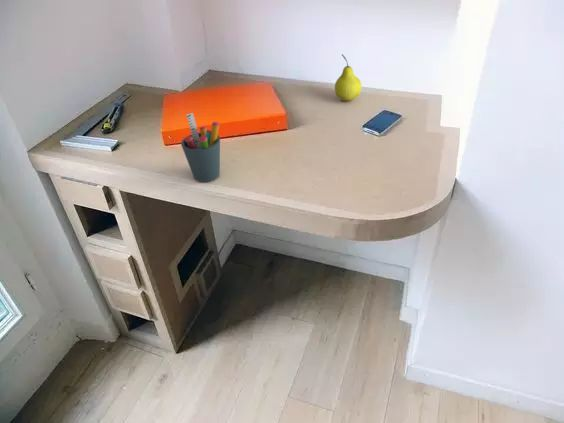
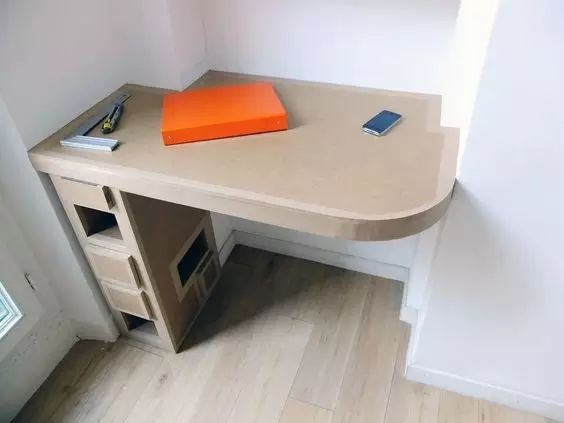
- pen holder [180,112,221,183]
- fruit [334,53,363,103]
